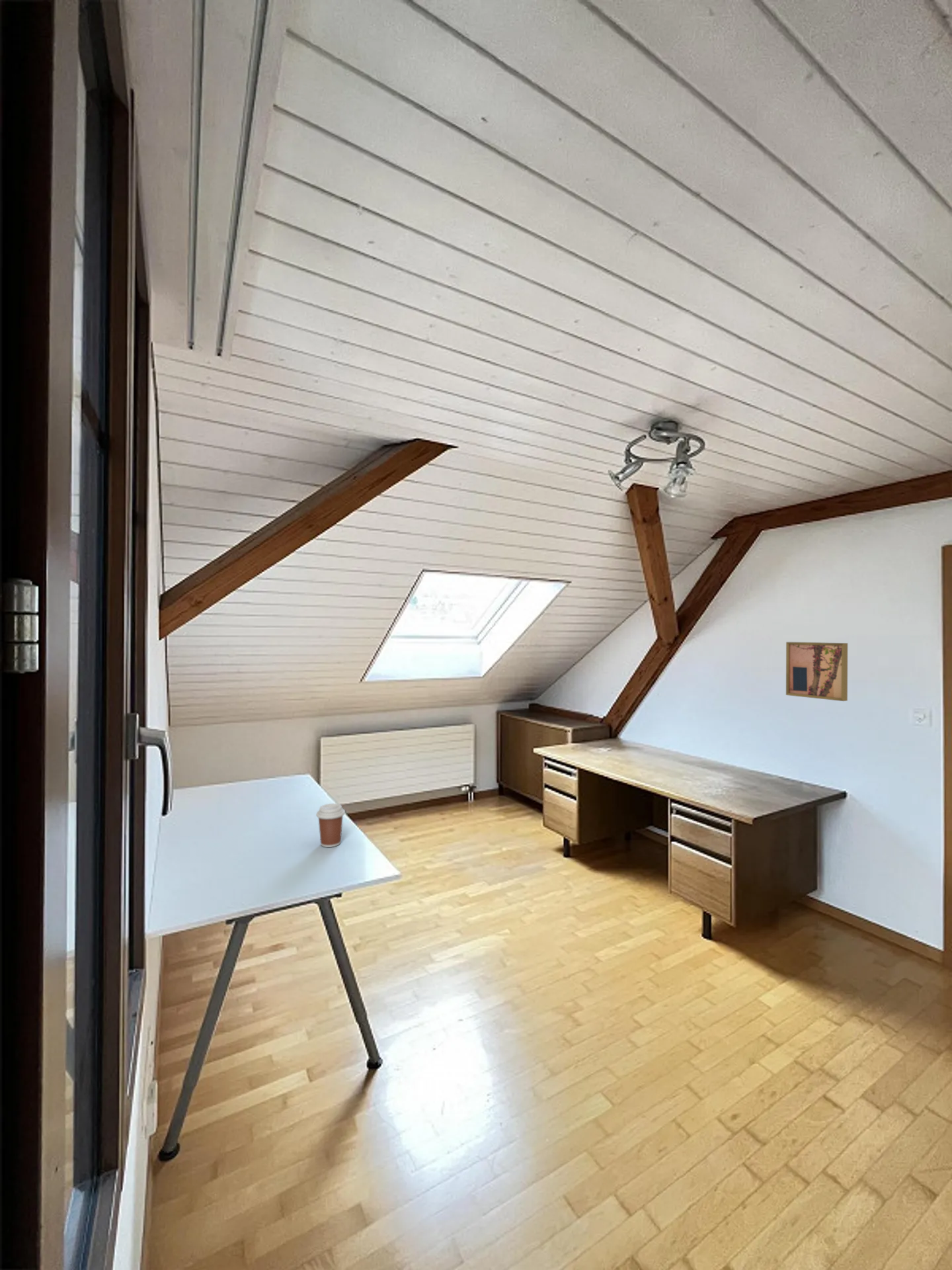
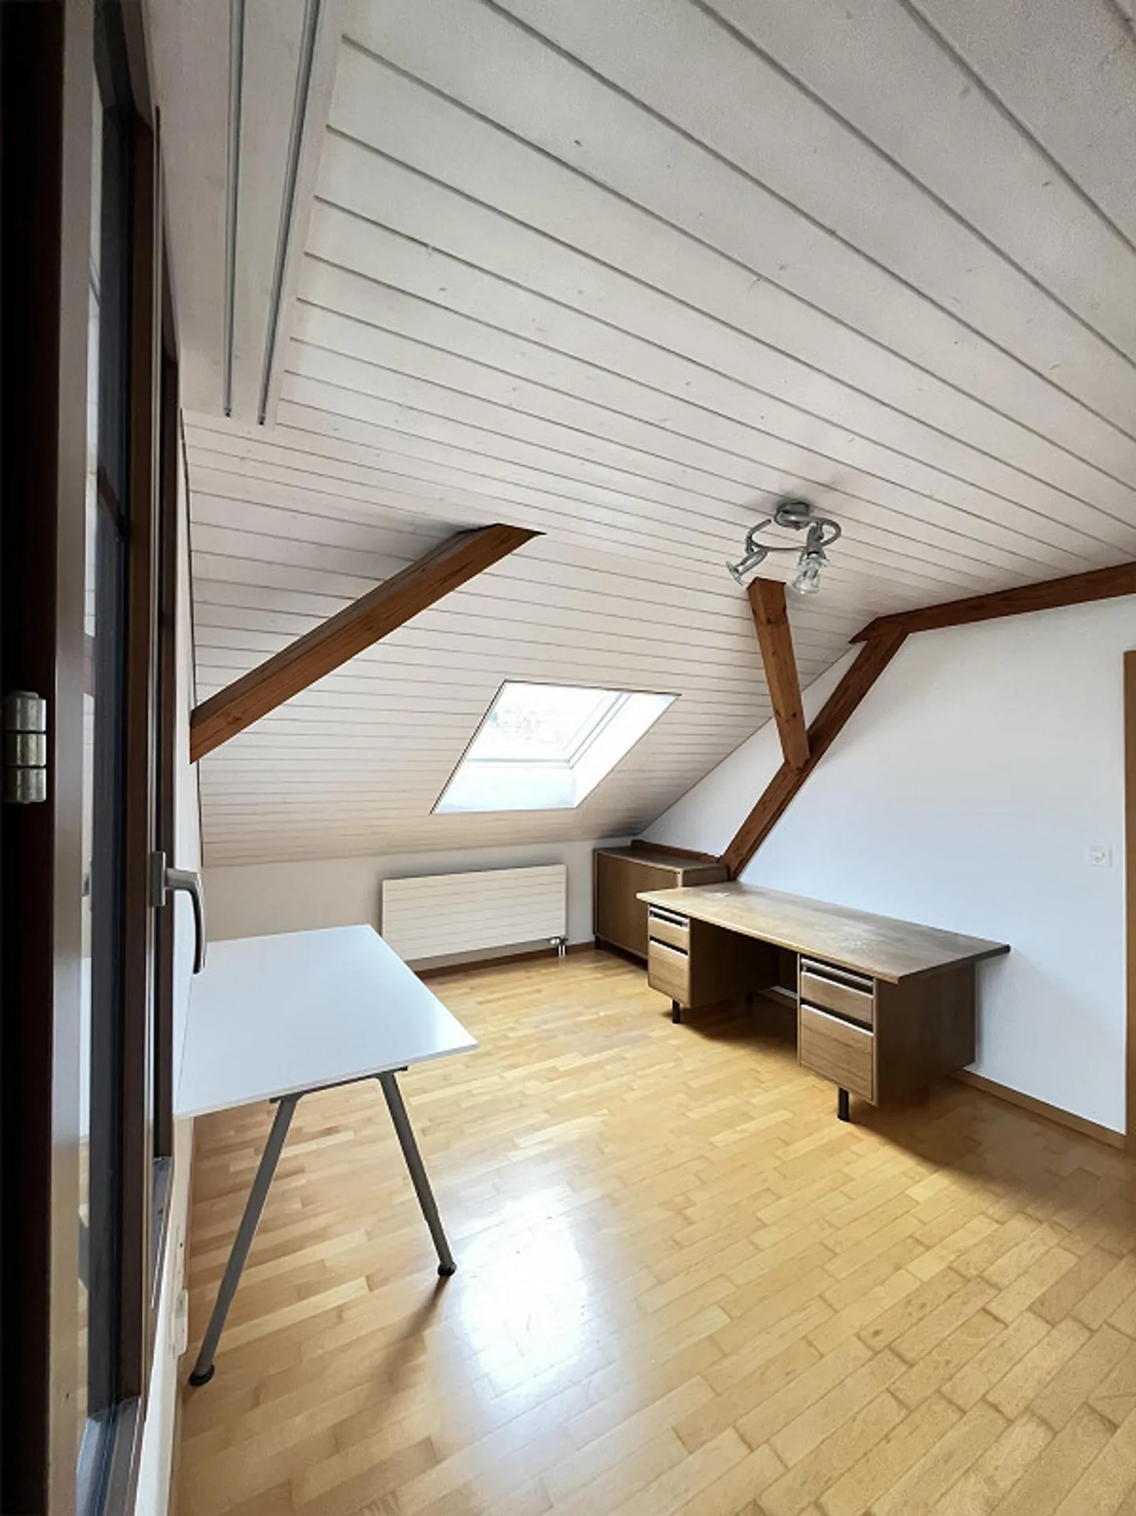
- wall art [785,642,848,702]
- coffee cup [315,803,346,848]
